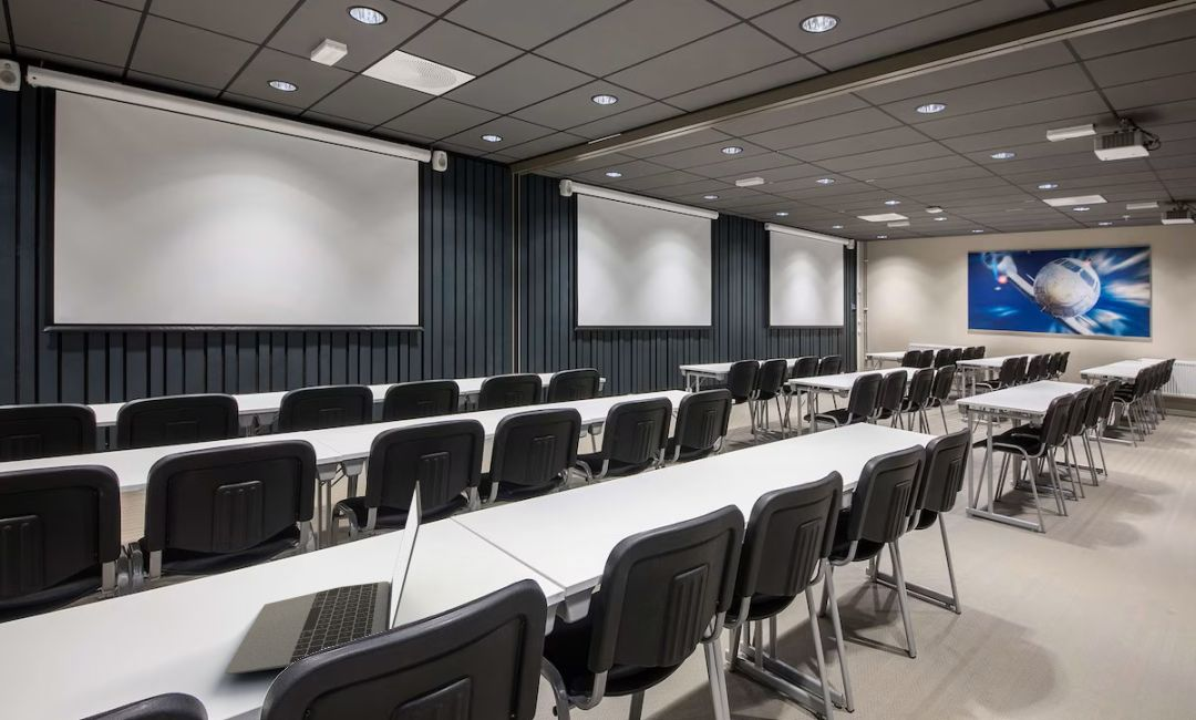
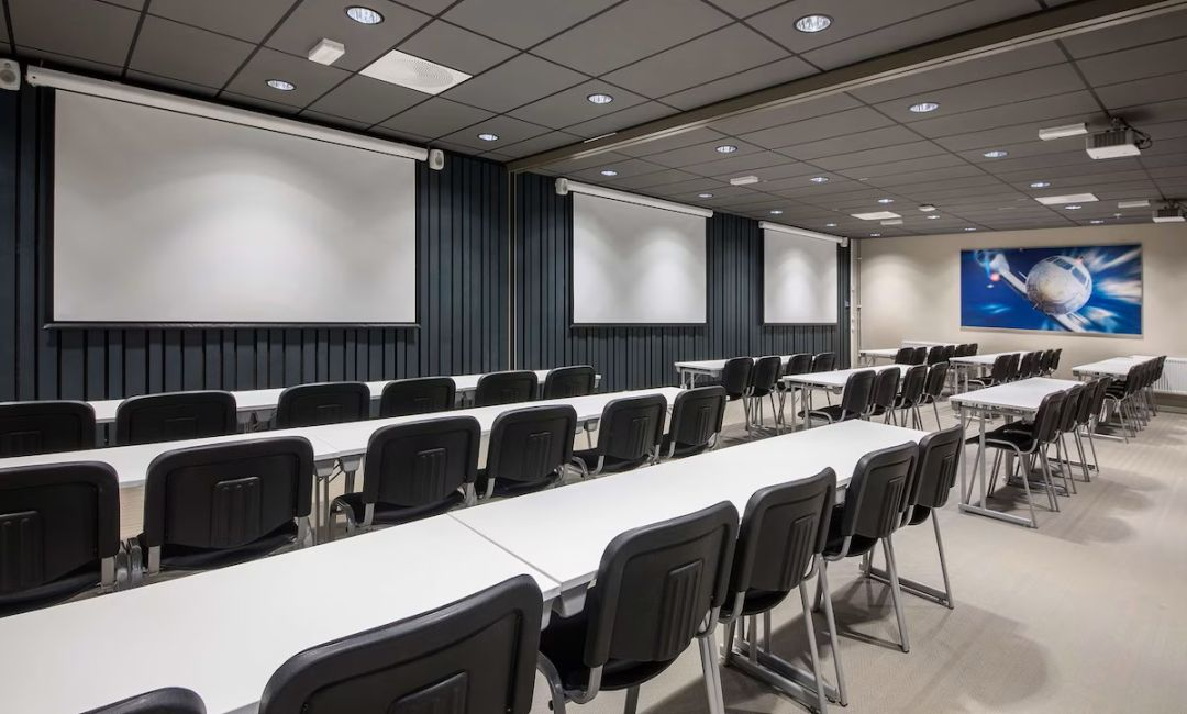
- laptop [225,480,423,676]
